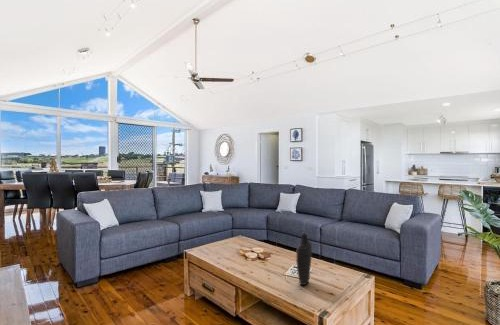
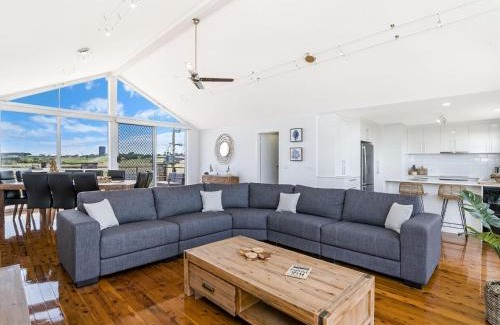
- decorative vase [295,232,313,286]
